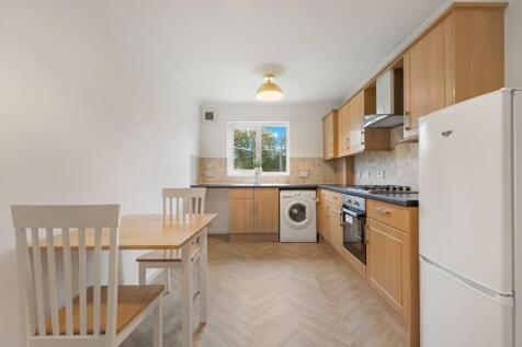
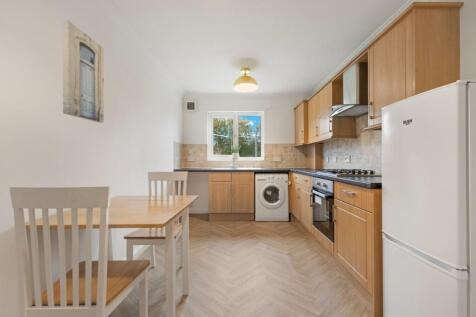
+ wall art [62,19,105,124]
